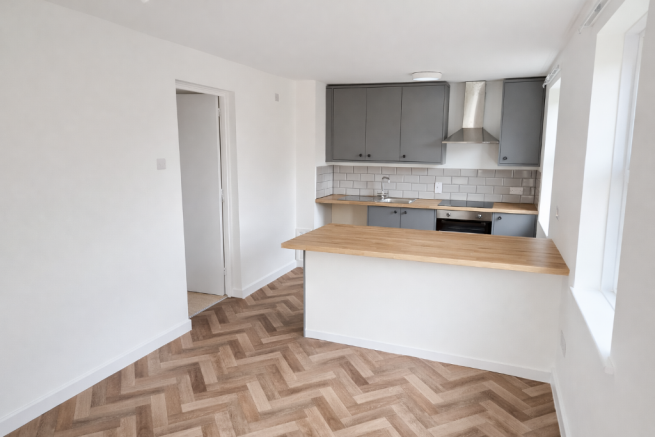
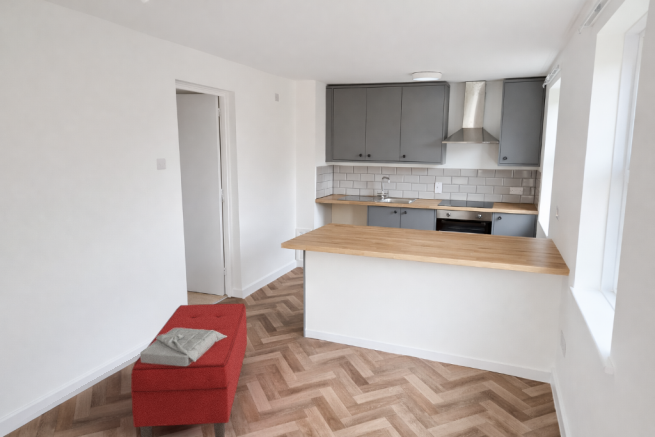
+ bench [130,303,248,437]
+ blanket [139,328,227,366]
